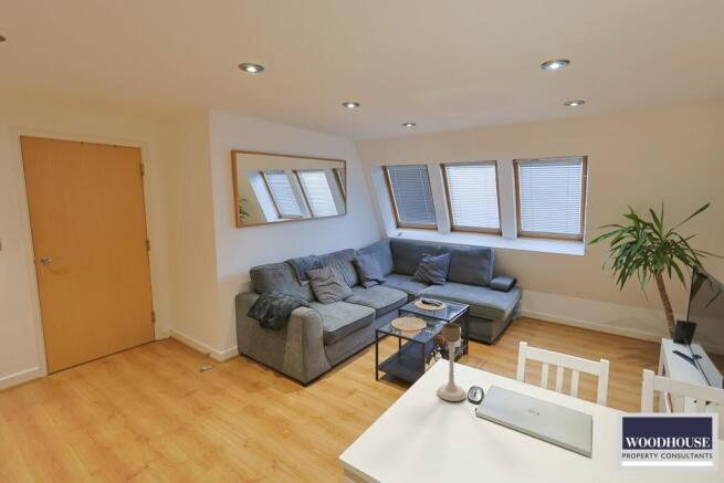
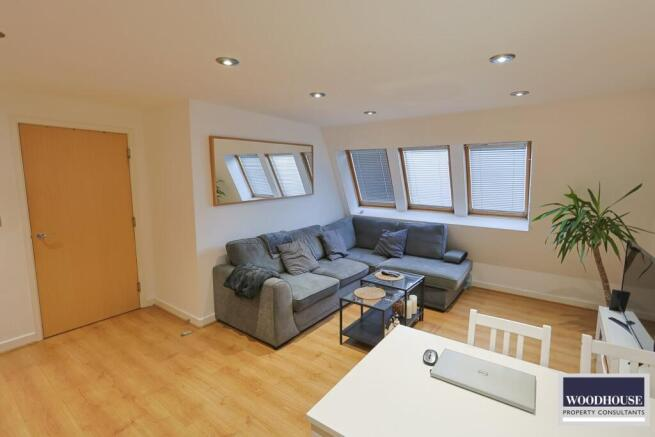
- candle holder [436,322,468,402]
